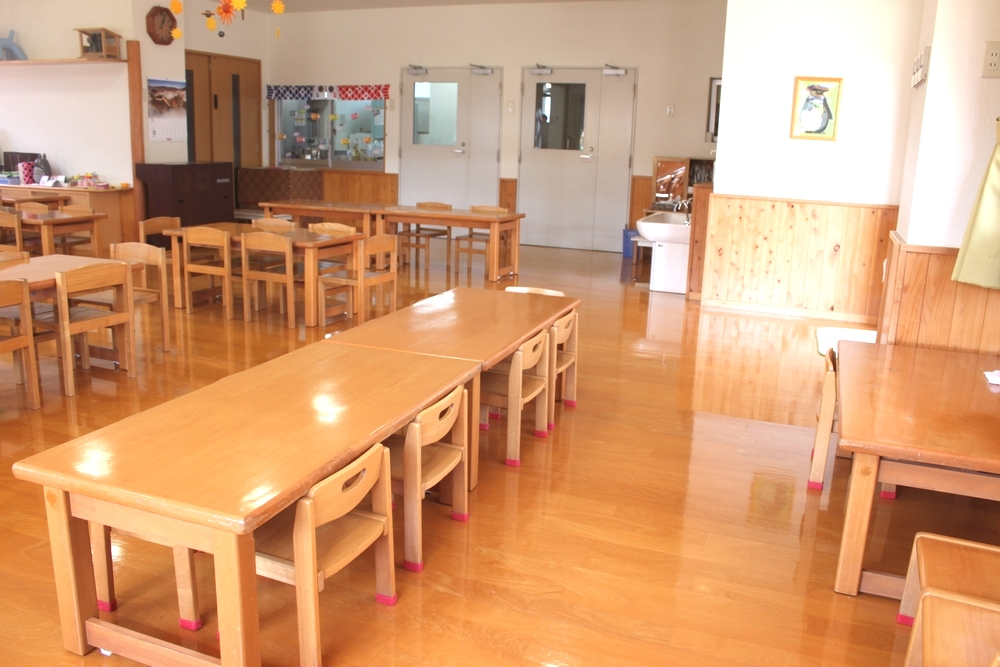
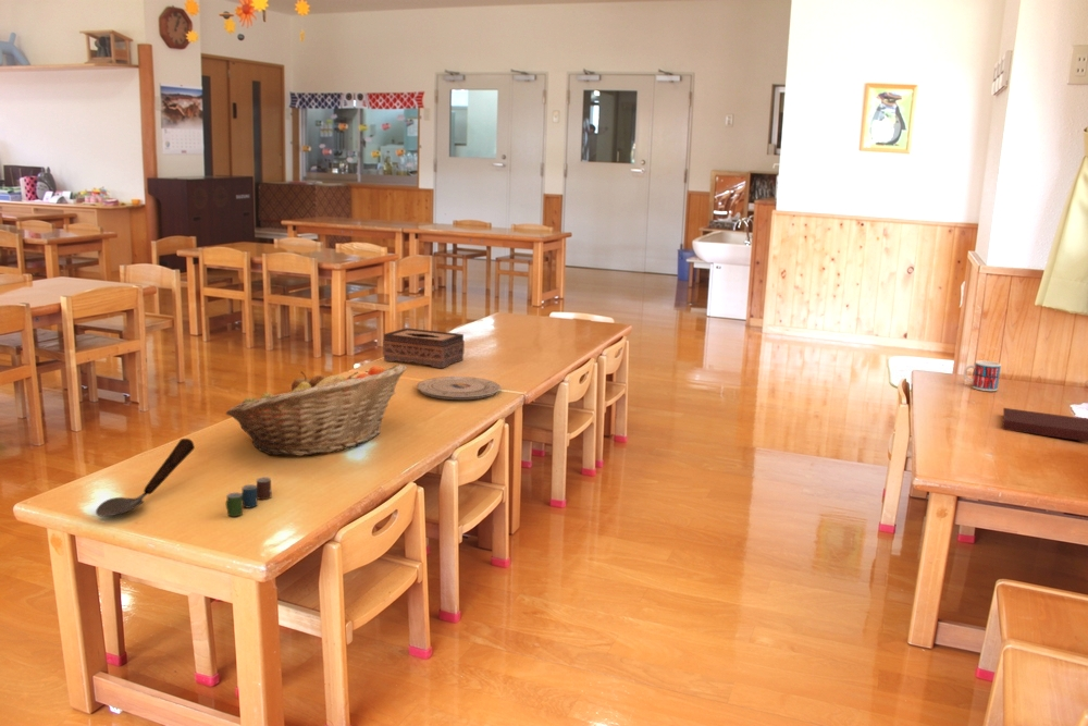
+ cup [225,476,272,517]
+ tissue box [382,327,466,369]
+ mug [963,359,1002,392]
+ notebook [1001,407,1088,443]
+ spoon [95,438,196,517]
+ fruit basket [225,364,408,457]
+ plate [416,376,502,401]
